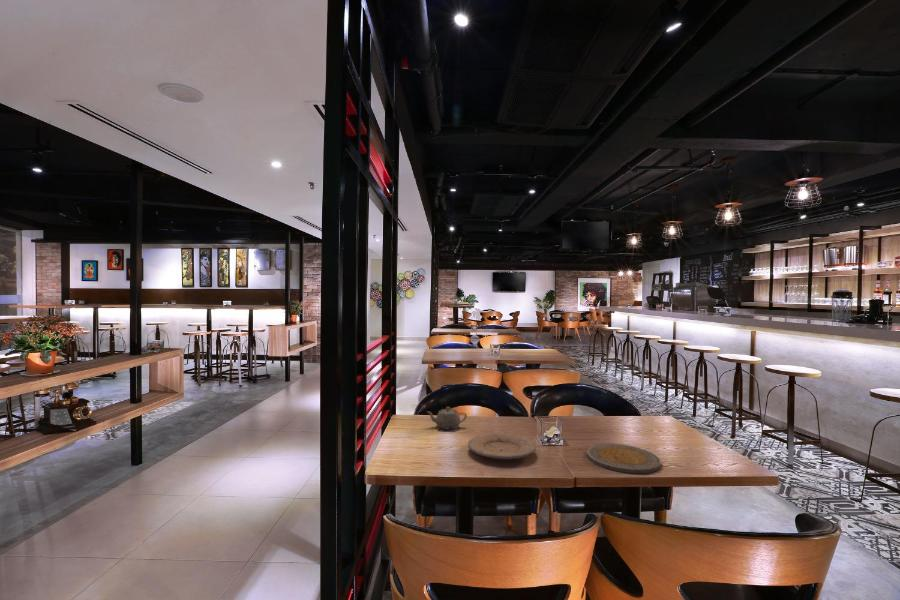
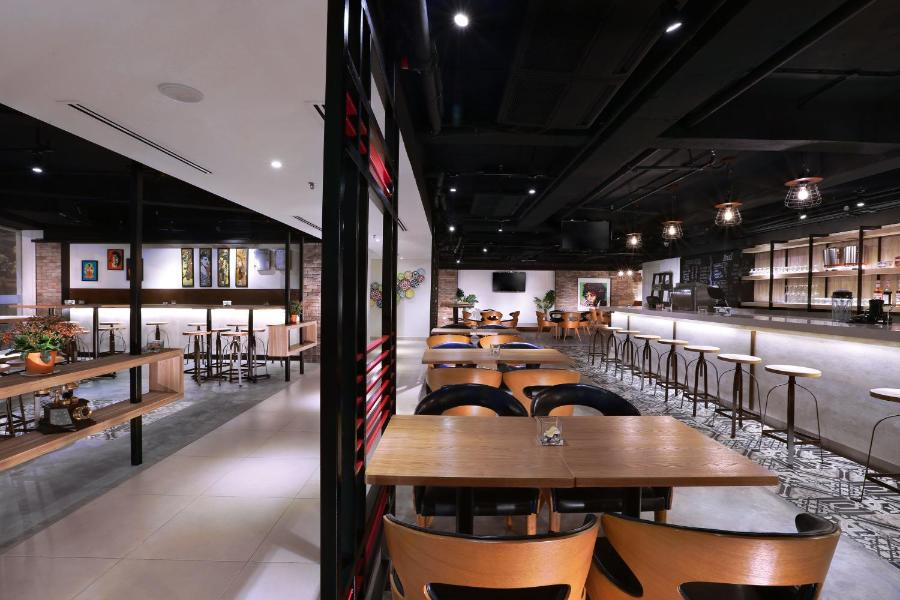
- teapot [427,406,468,430]
- plate [585,442,662,474]
- plate [467,432,537,460]
